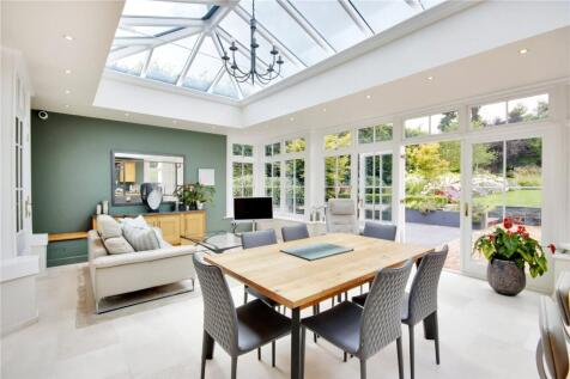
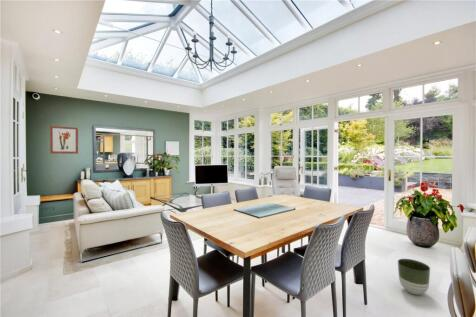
+ wall art [49,125,79,155]
+ planter [397,258,431,296]
